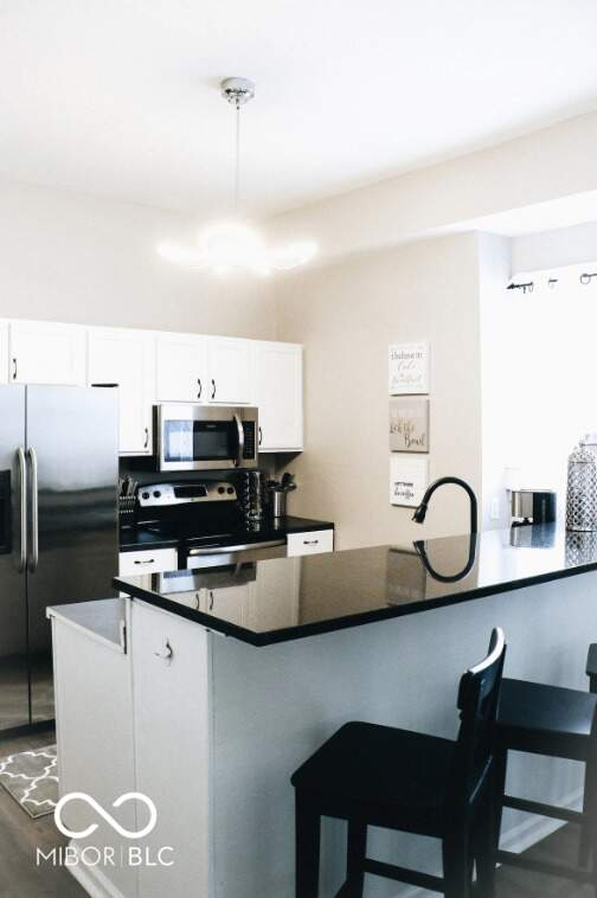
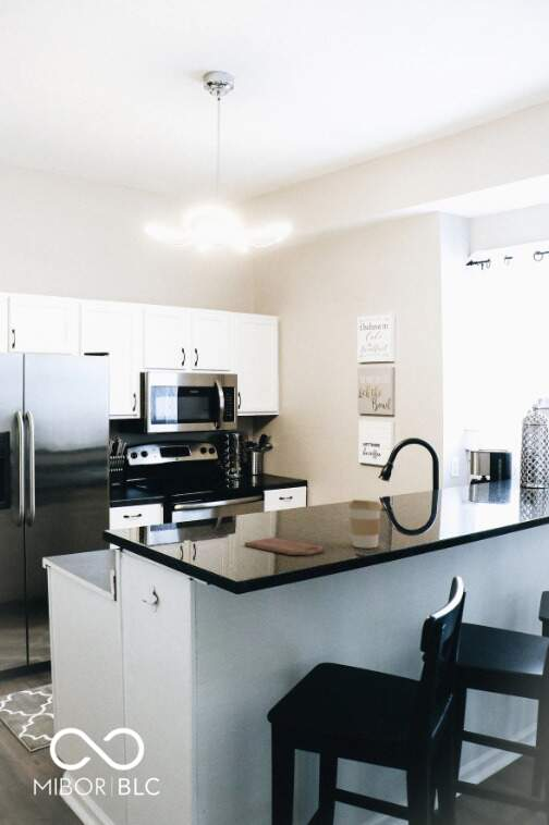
+ coffee cup [347,498,383,549]
+ cutting board [244,535,325,556]
